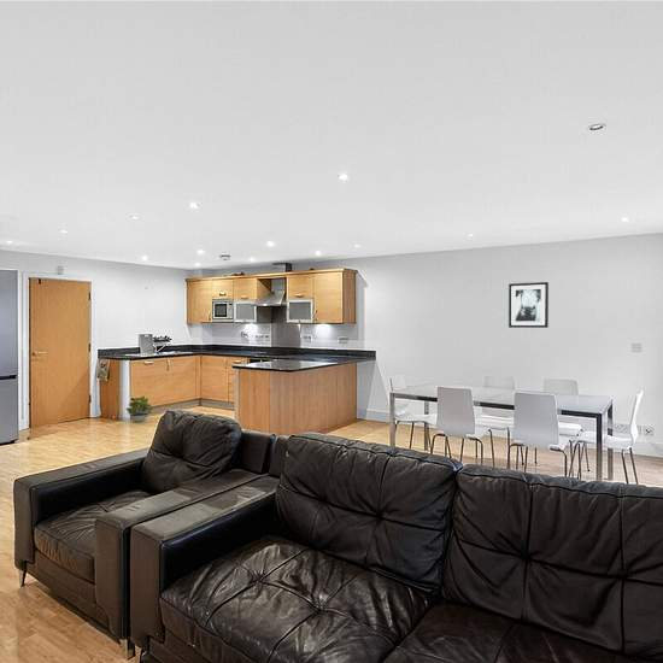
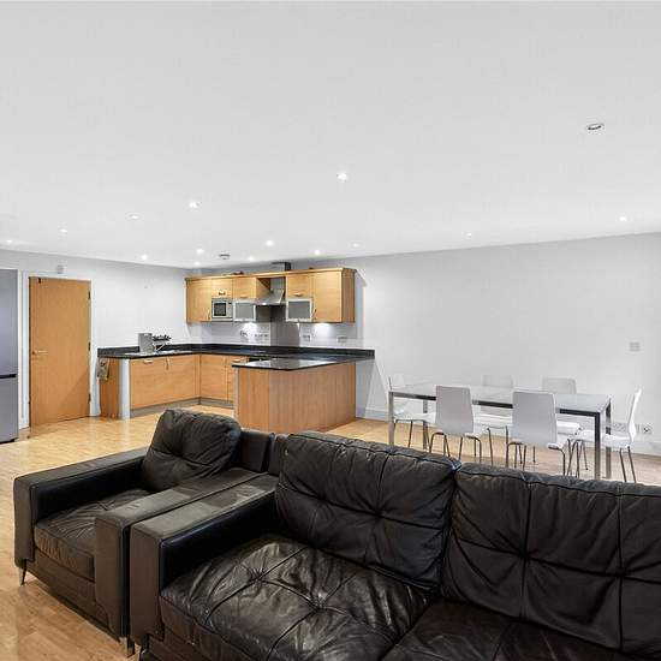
- wall art [507,281,550,329]
- potted plant [125,395,154,423]
